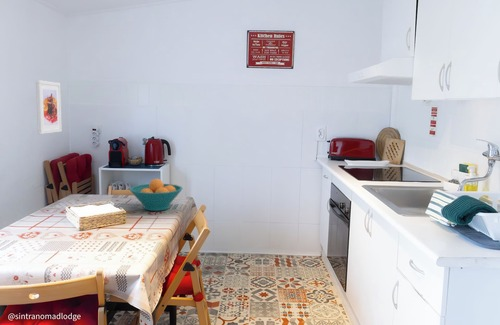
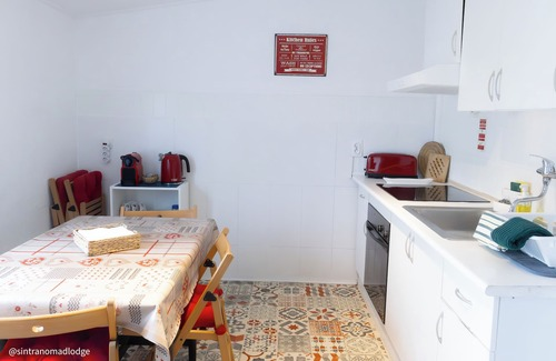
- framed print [35,79,63,135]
- fruit bowl [129,178,183,212]
